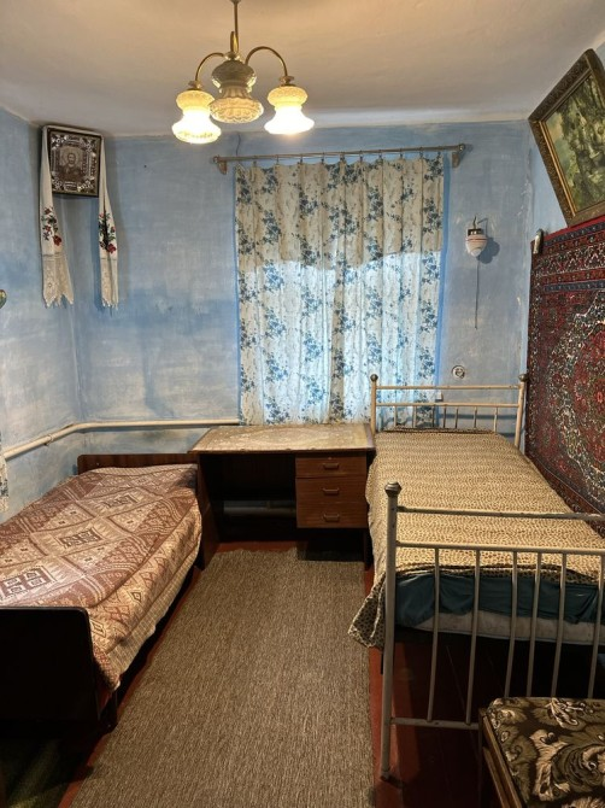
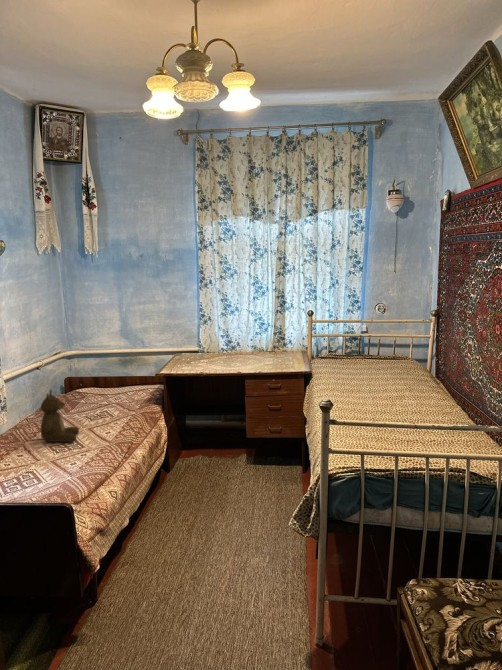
+ teddy bear [40,389,80,443]
